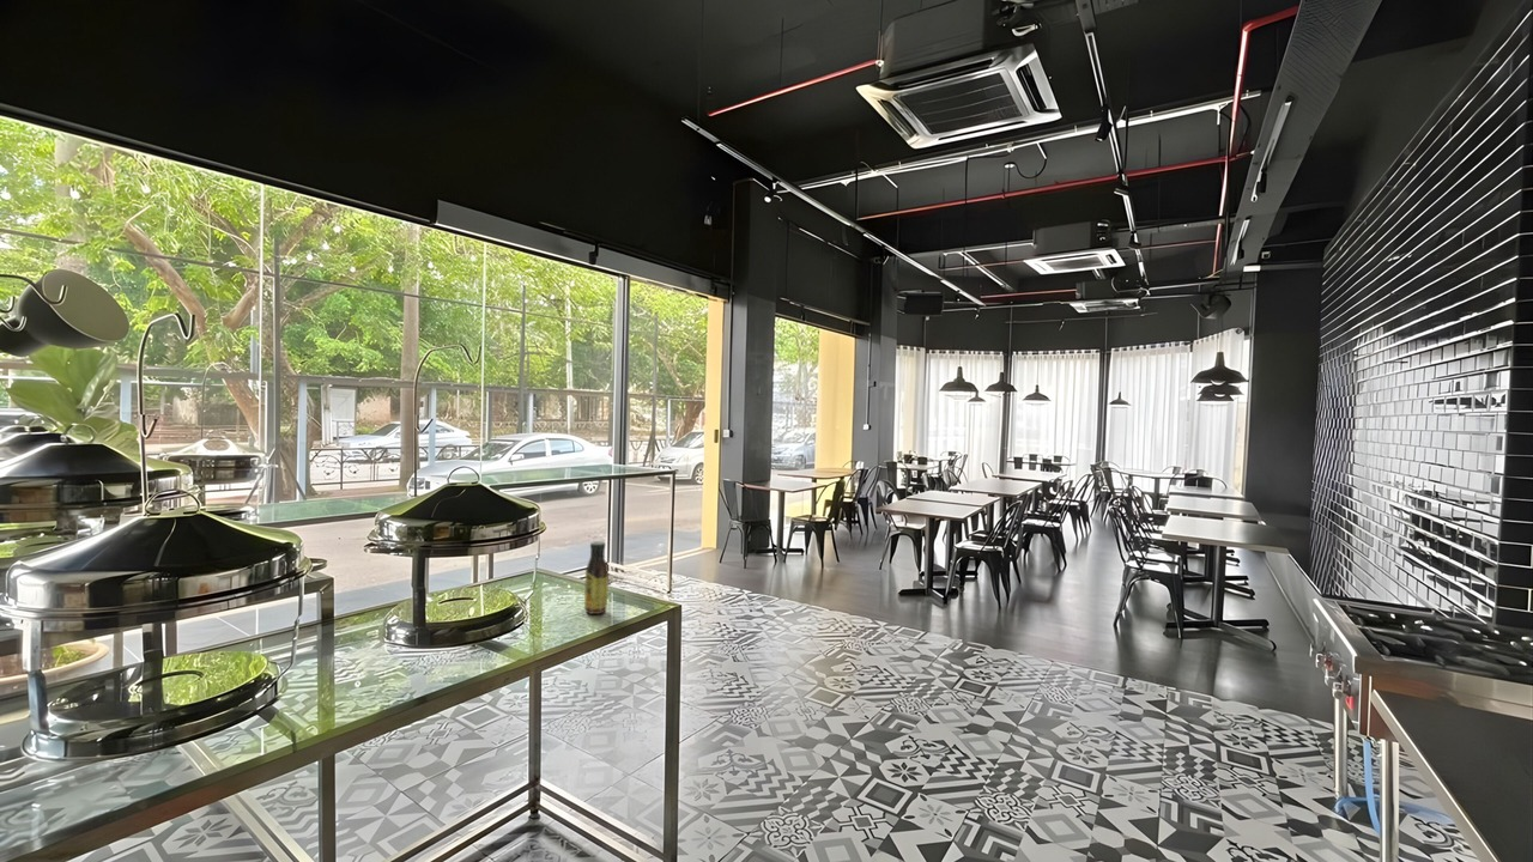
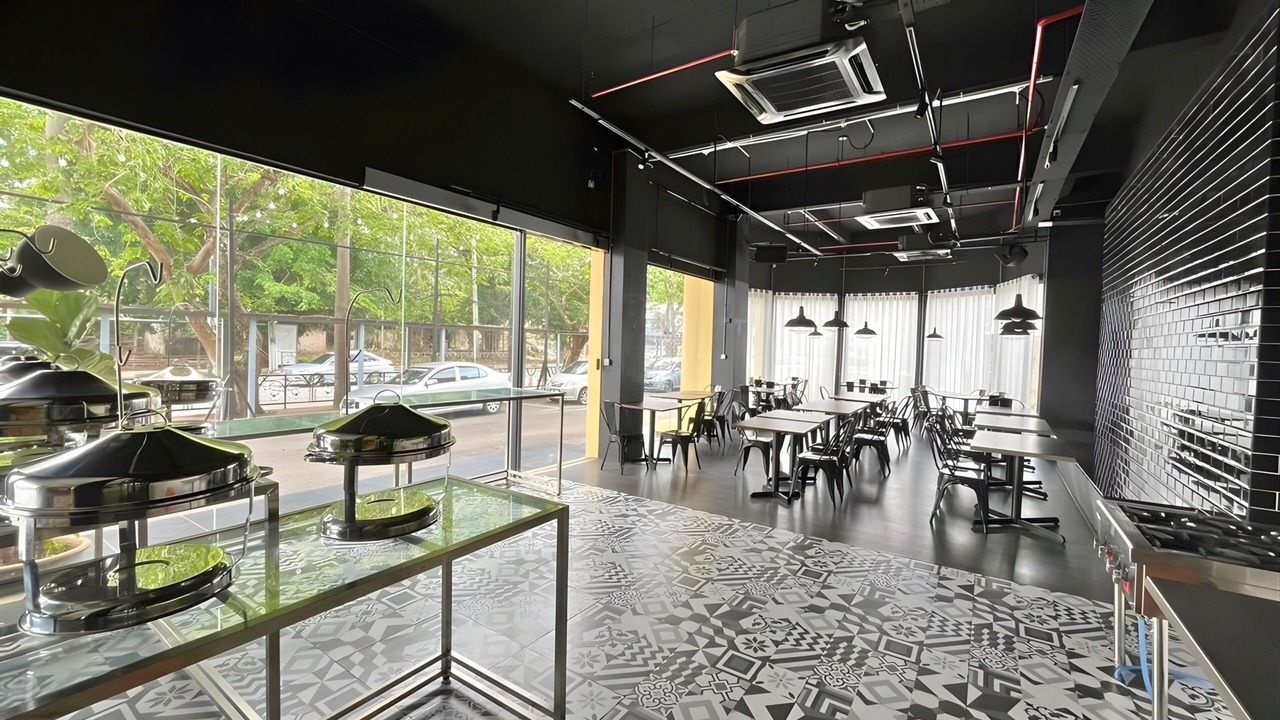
- sauce bottle [583,540,610,615]
